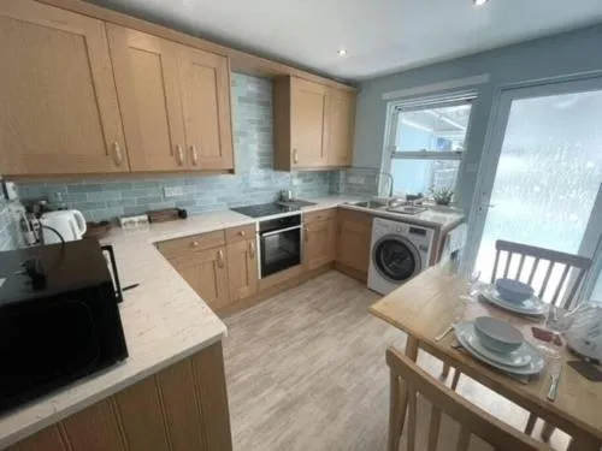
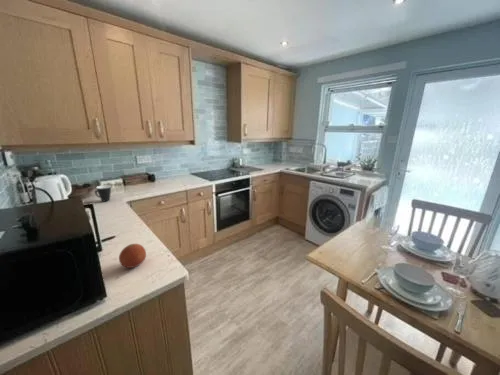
+ fruit [118,243,147,269]
+ mug [94,184,112,202]
